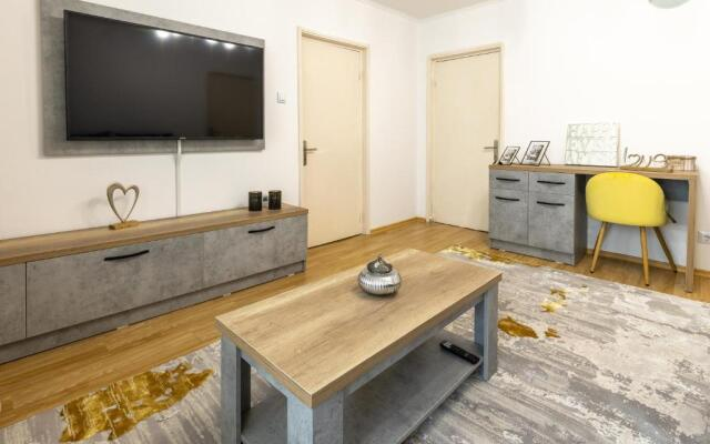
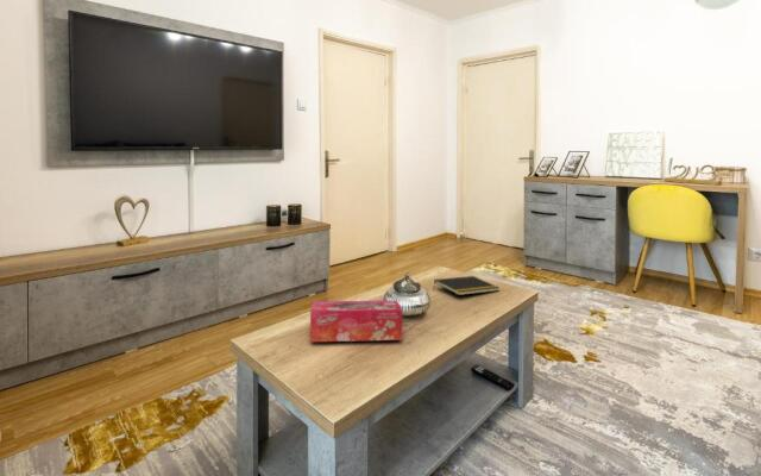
+ tissue box [309,299,403,343]
+ notepad [432,275,501,296]
